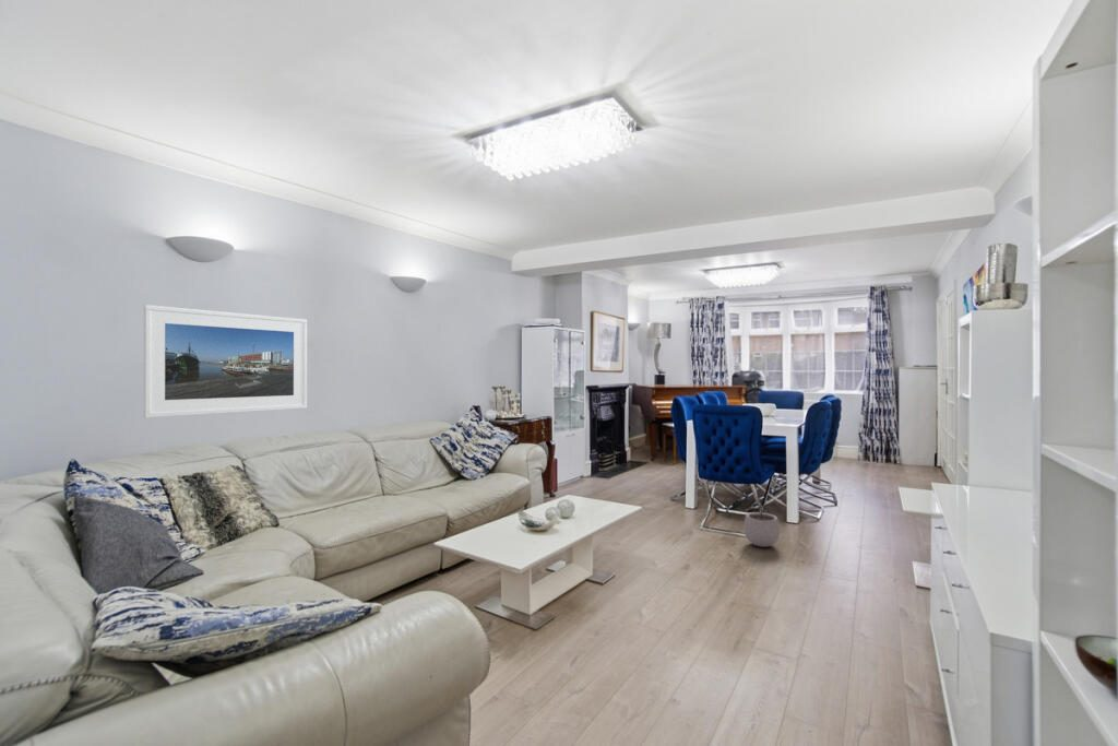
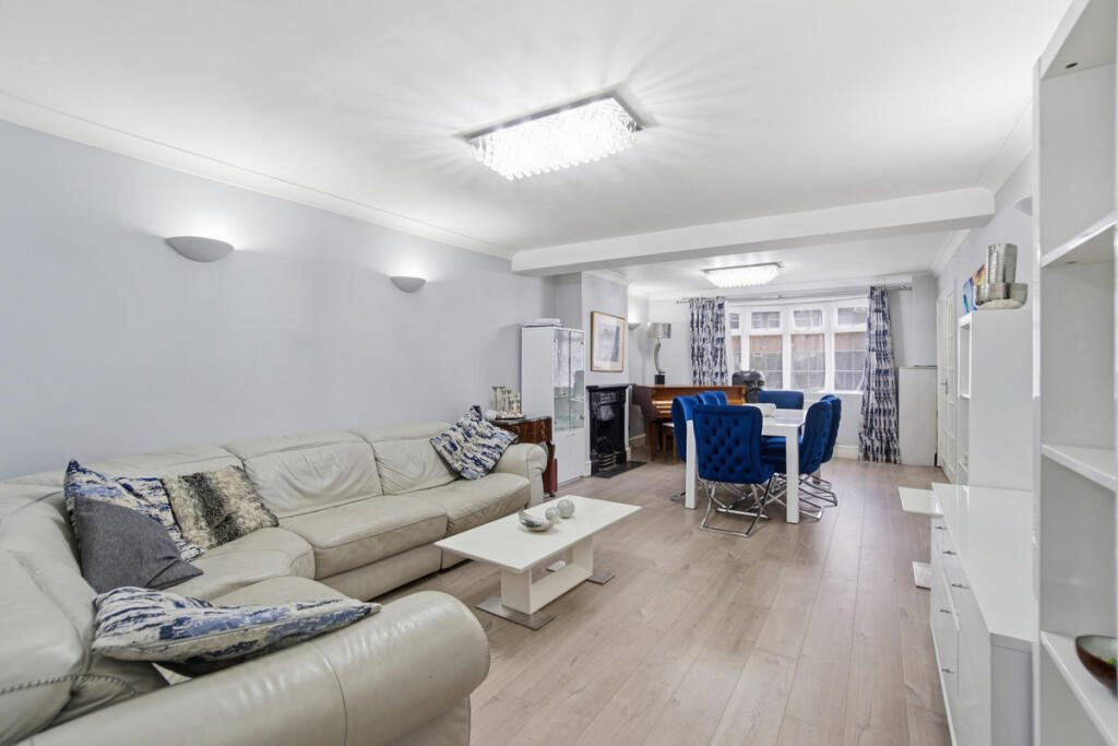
- plant pot [742,501,781,548]
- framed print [143,304,308,418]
